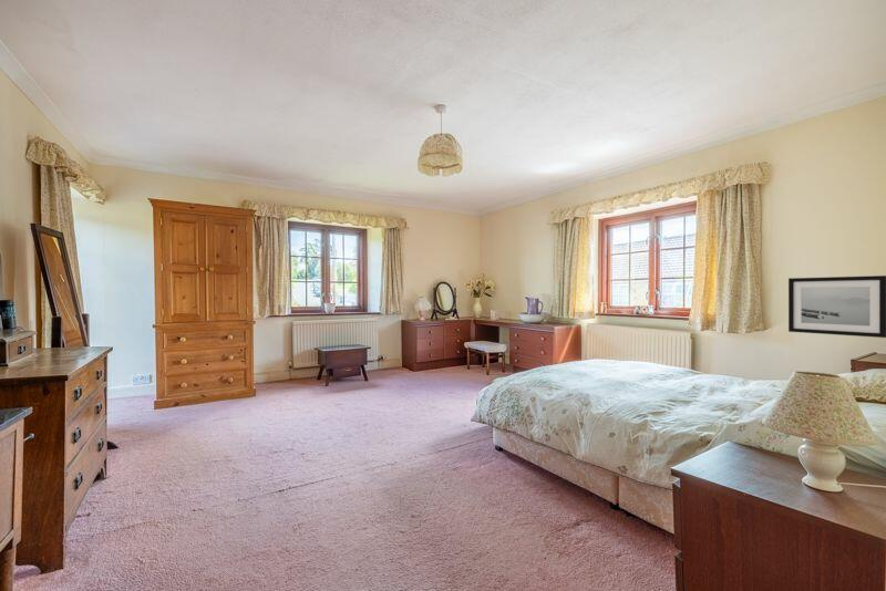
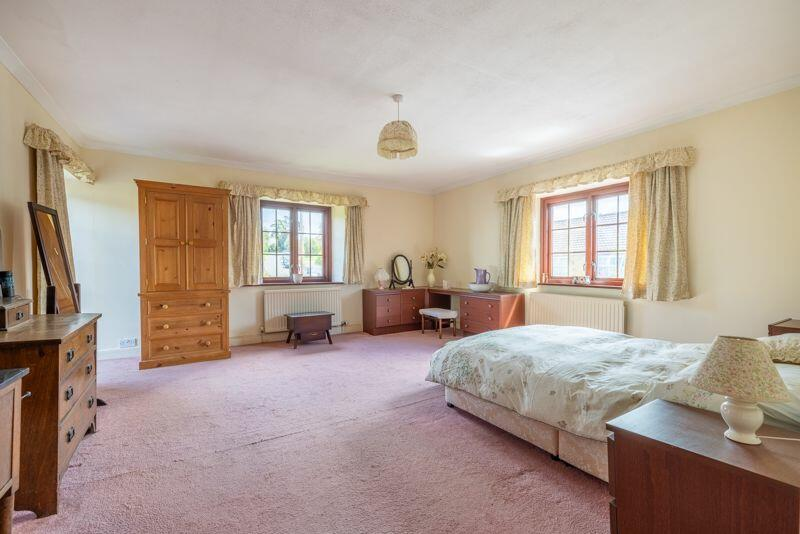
- wall art [787,274,886,339]
